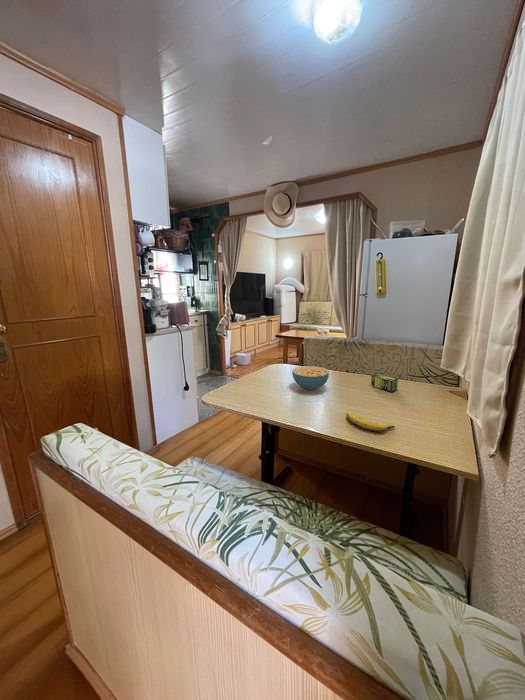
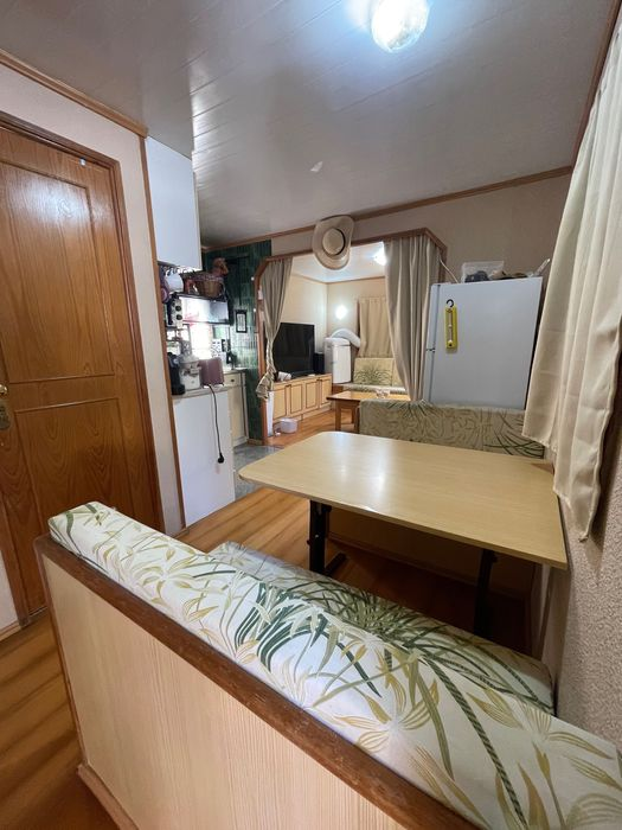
- cereal bowl [291,365,330,391]
- banana [345,410,396,433]
- tea box [370,373,399,393]
